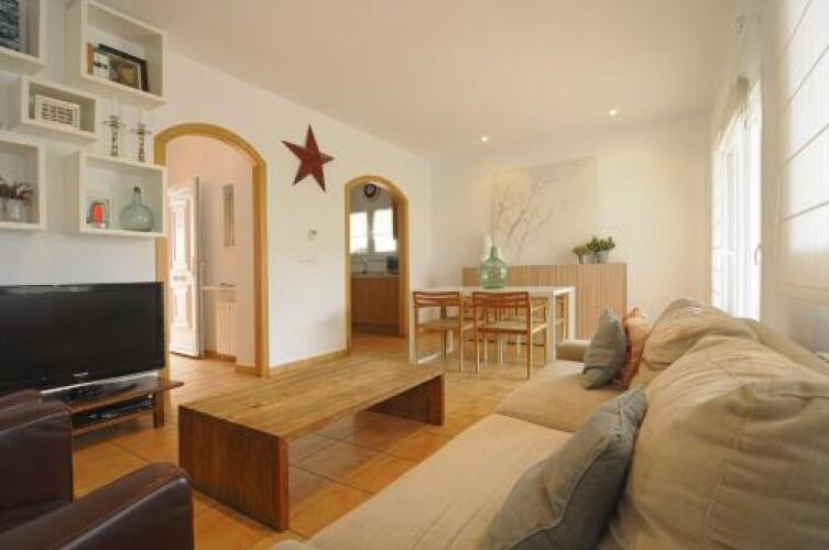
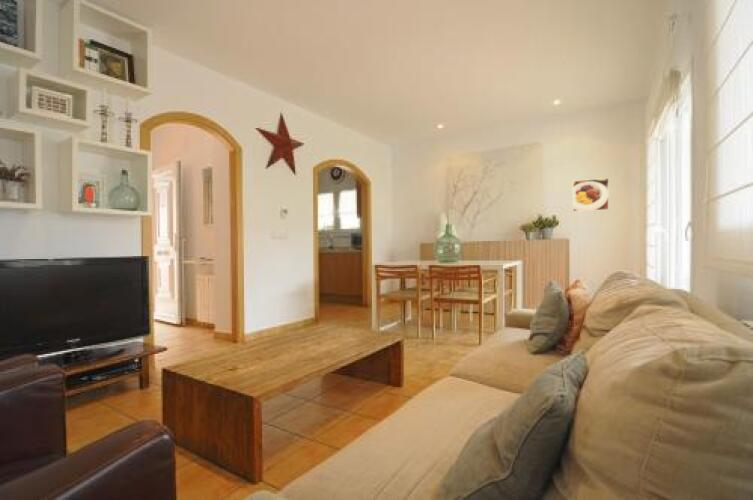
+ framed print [572,177,610,213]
